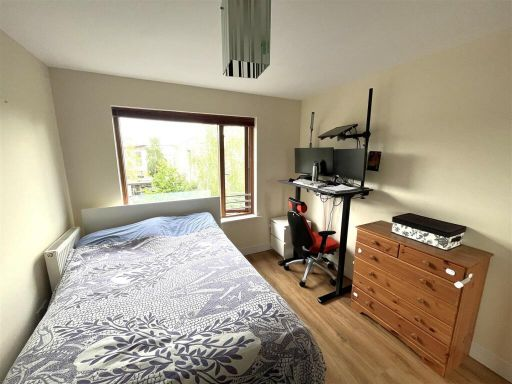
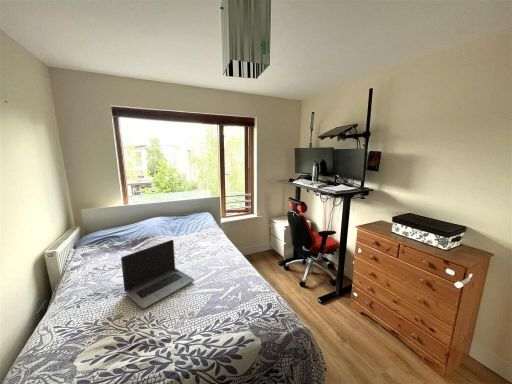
+ laptop computer [120,239,195,310]
